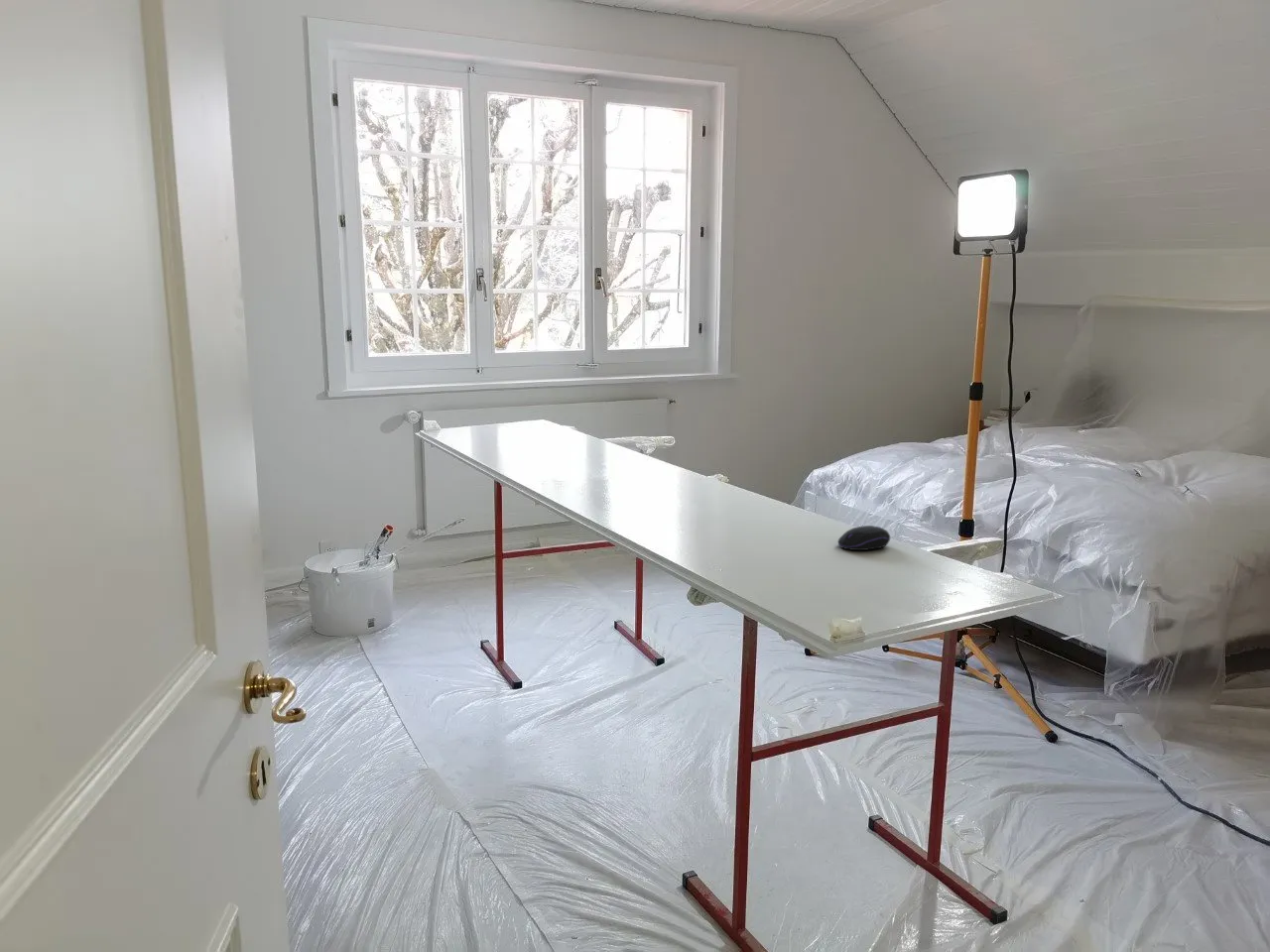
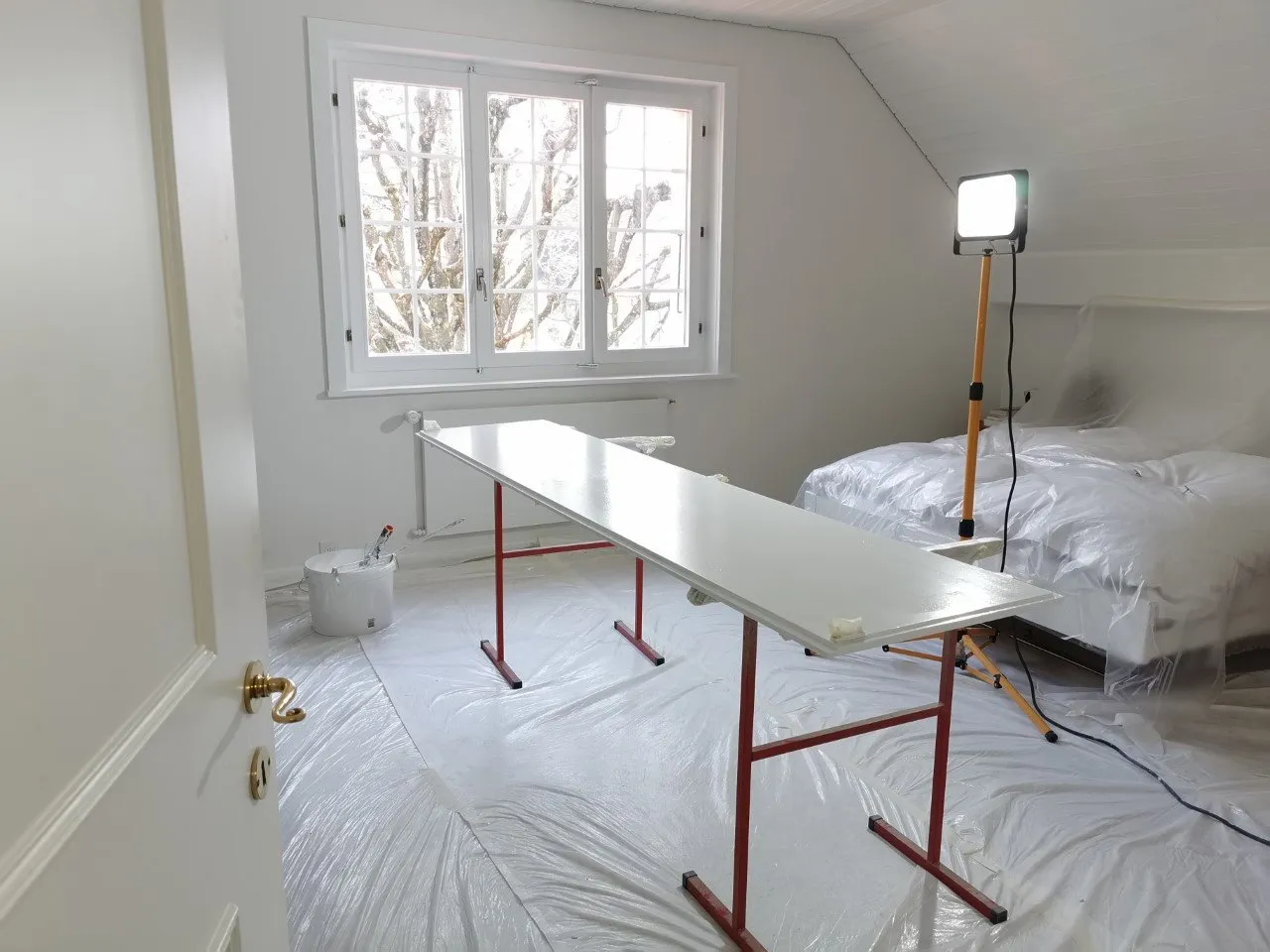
- computer mouse [836,525,891,551]
